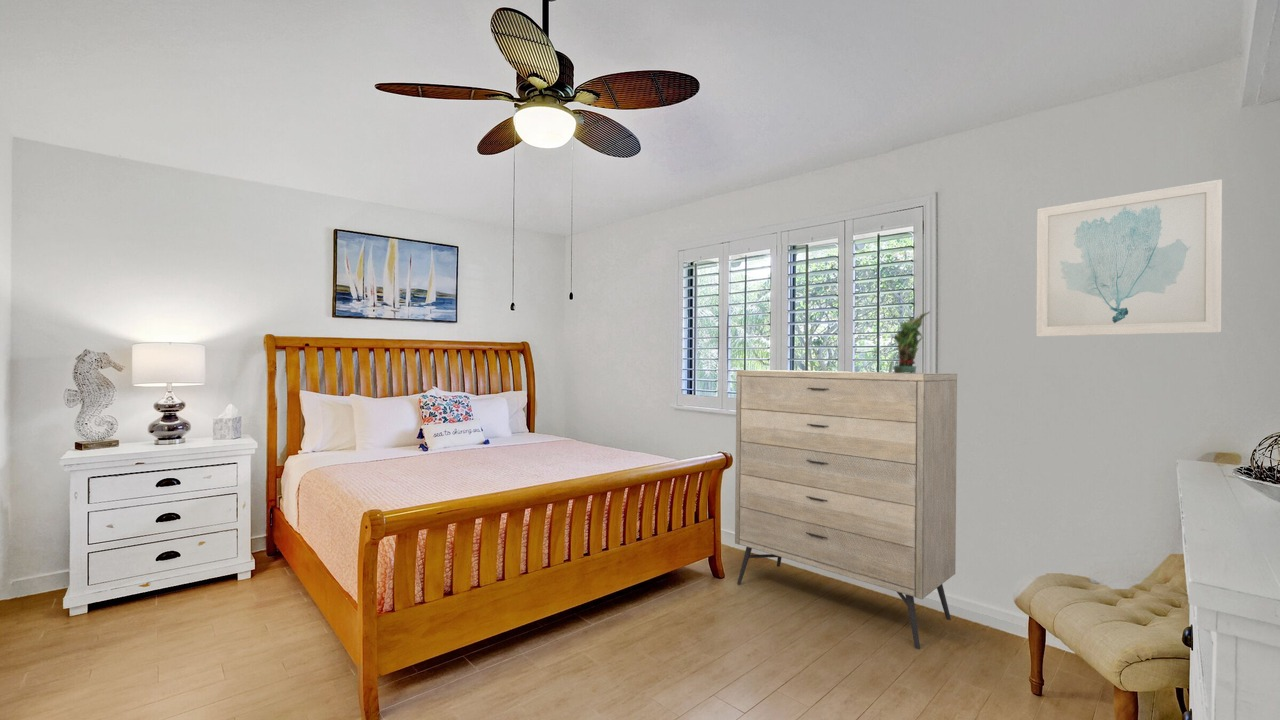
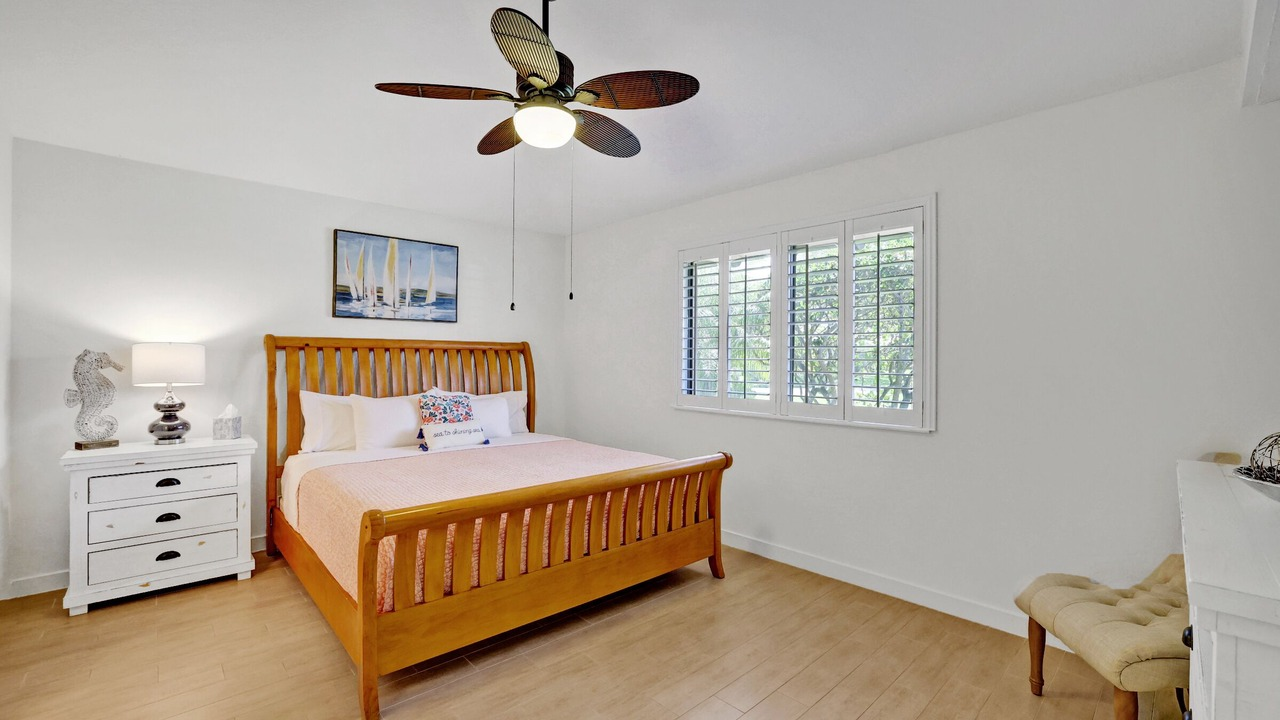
- dresser [734,369,958,650]
- wall art [1035,178,1223,337]
- potted plant [885,310,931,373]
